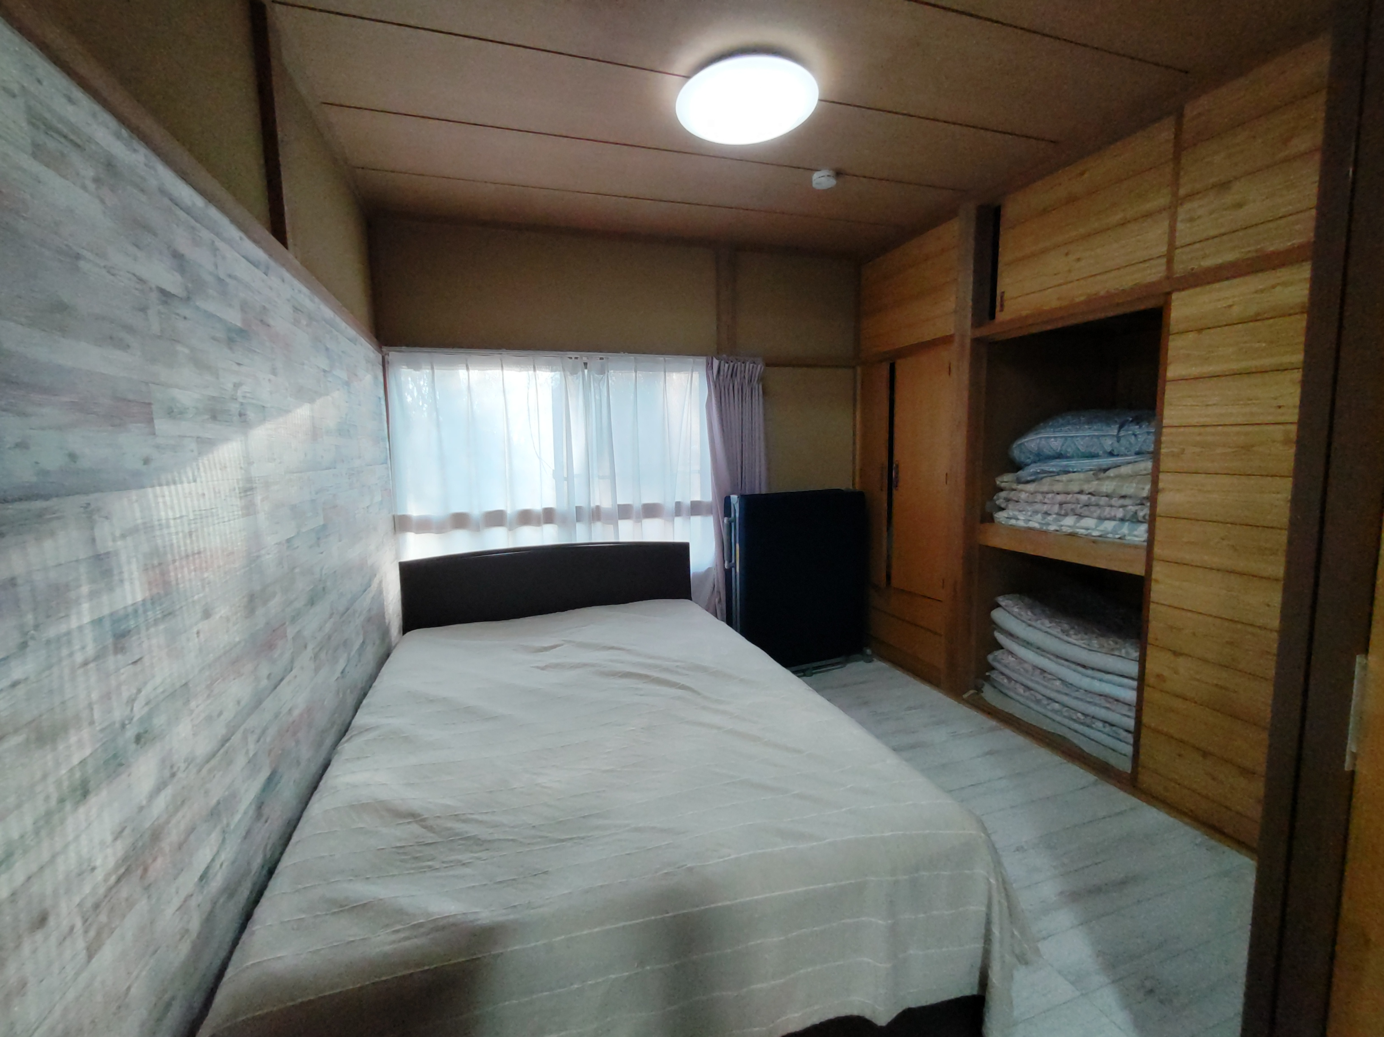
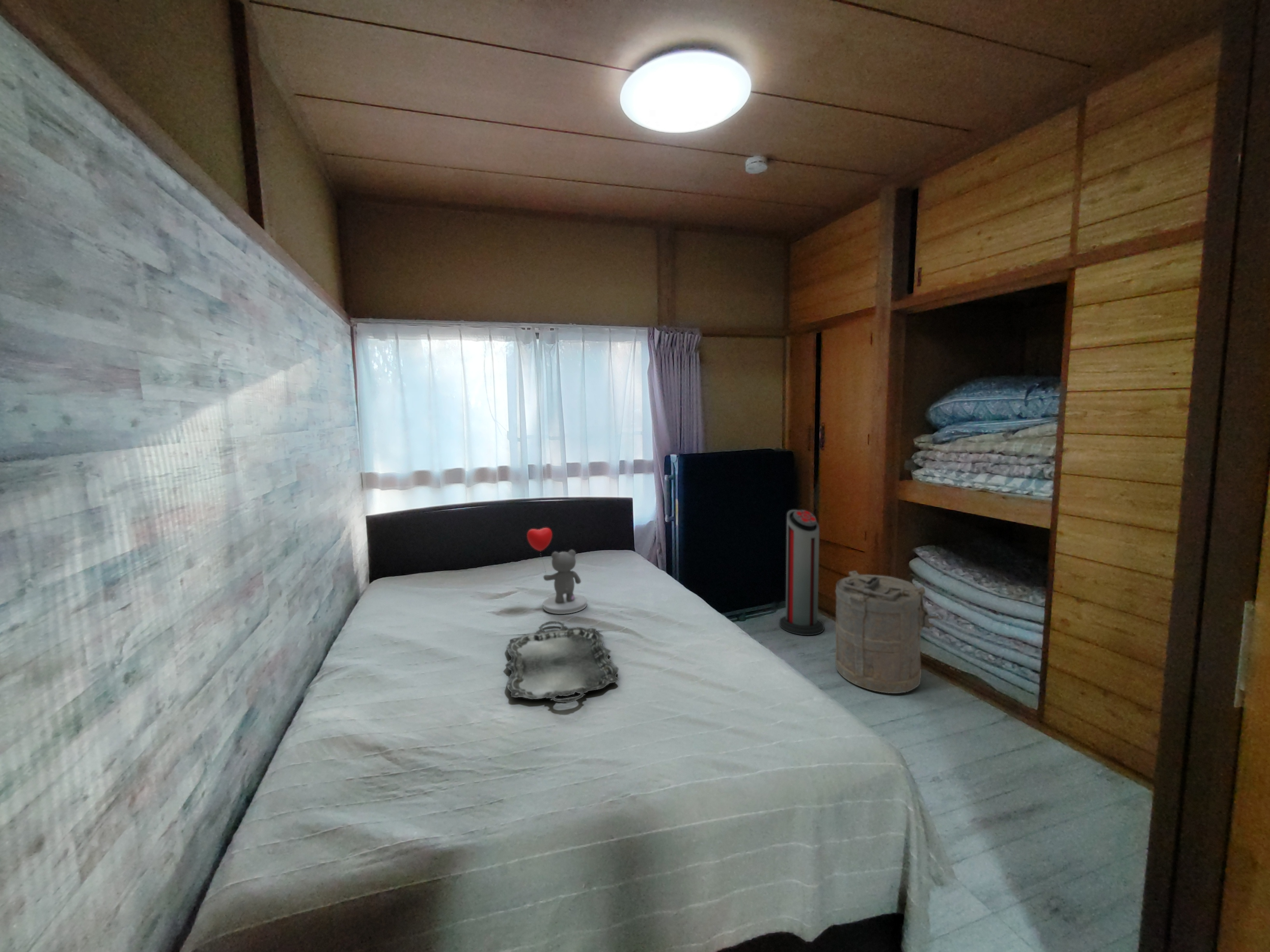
+ air purifier [779,509,824,636]
+ laundry hamper [835,570,944,694]
+ teddy bear [526,527,588,614]
+ serving tray [505,621,619,703]
